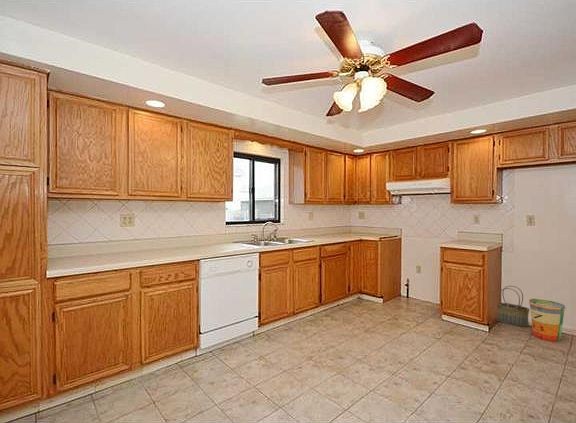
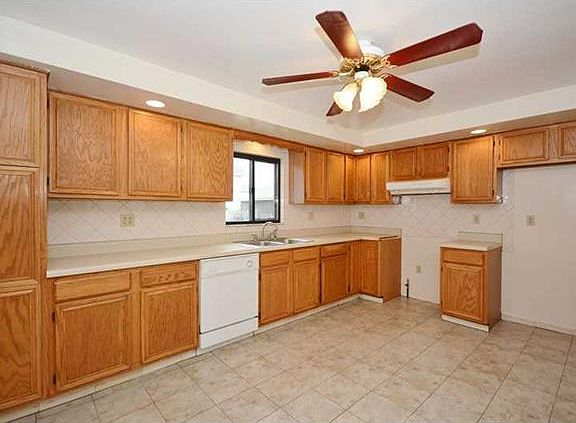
- basket [495,285,530,328]
- trash can [528,298,566,342]
